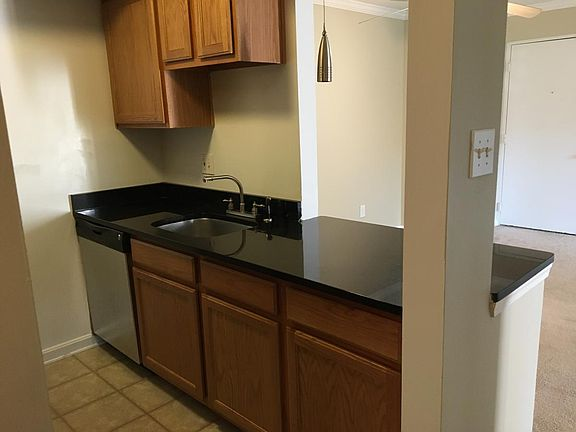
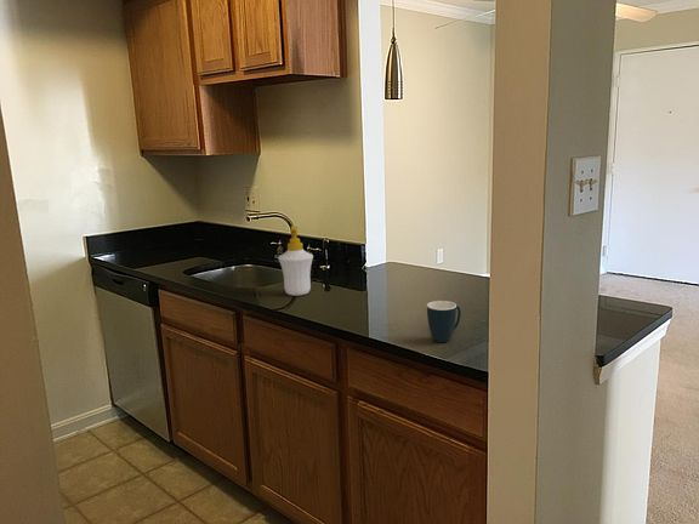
+ mug [426,300,462,343]
+ soap bottle [277,224,314,297]
